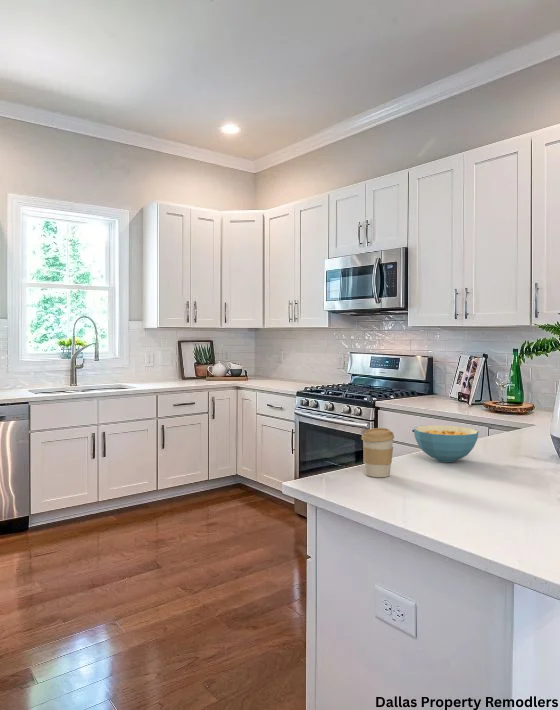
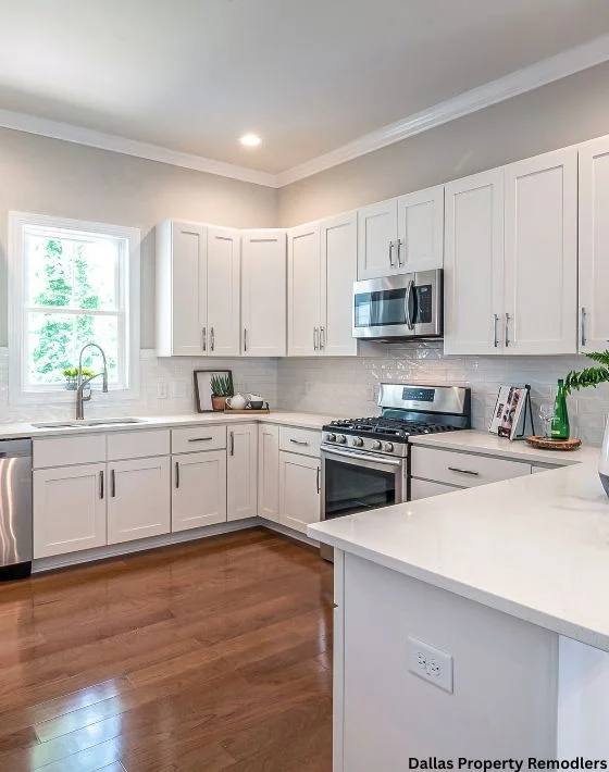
- coffee cup [361,427,395,478]
- cereal bowl [413,424,479,463]
